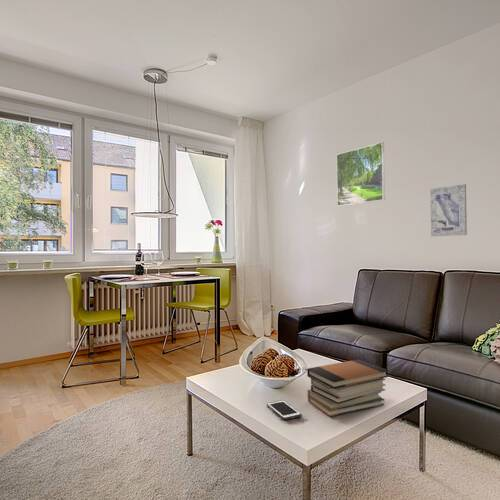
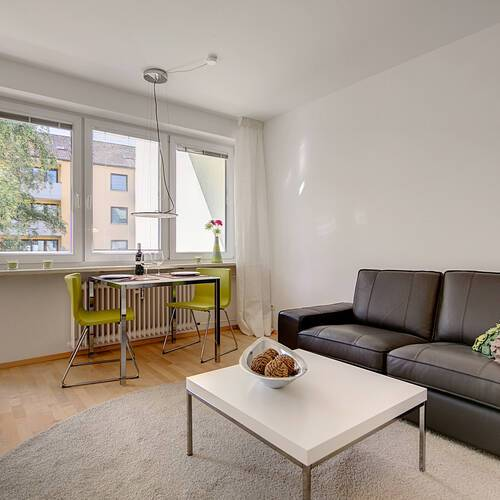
- book stack [306,358,390,418]
- cell phone [266,399,302,421]
- wall art [429,183,468,237]
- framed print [336,141,386,207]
